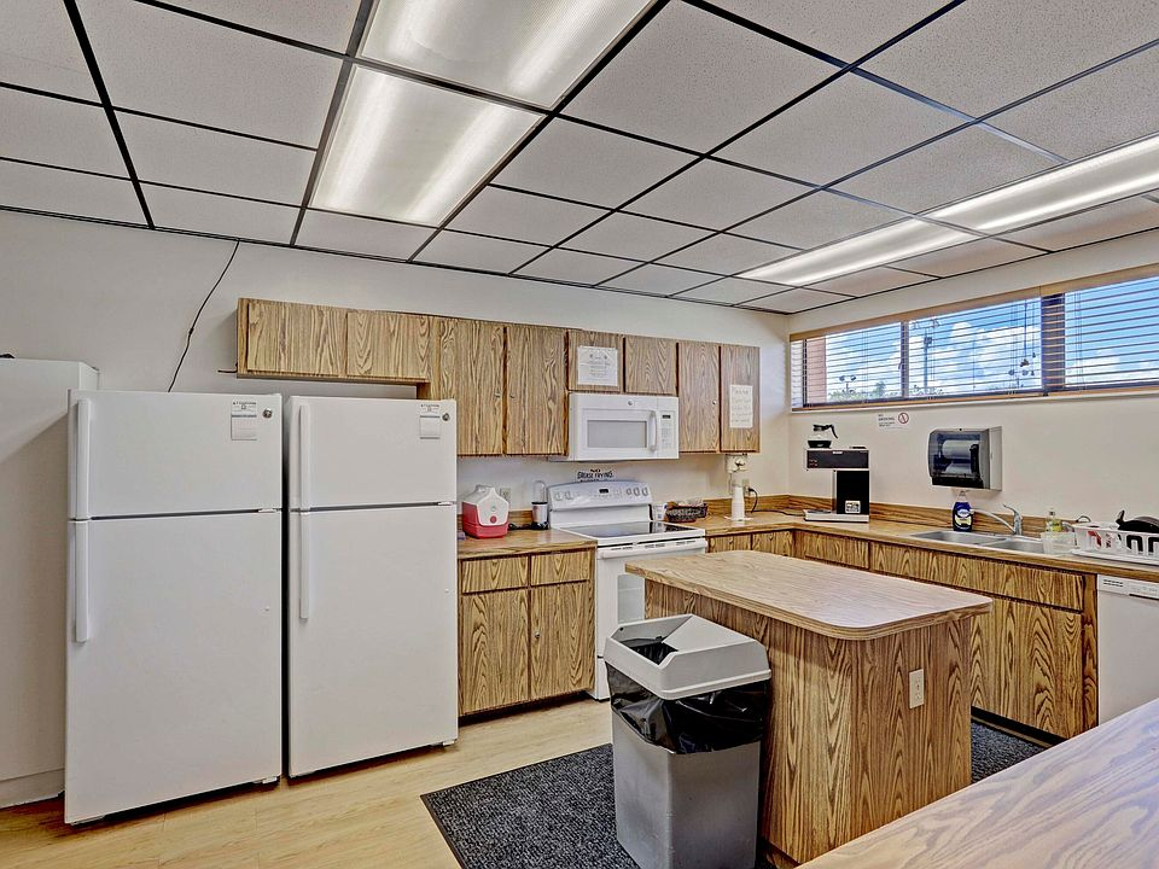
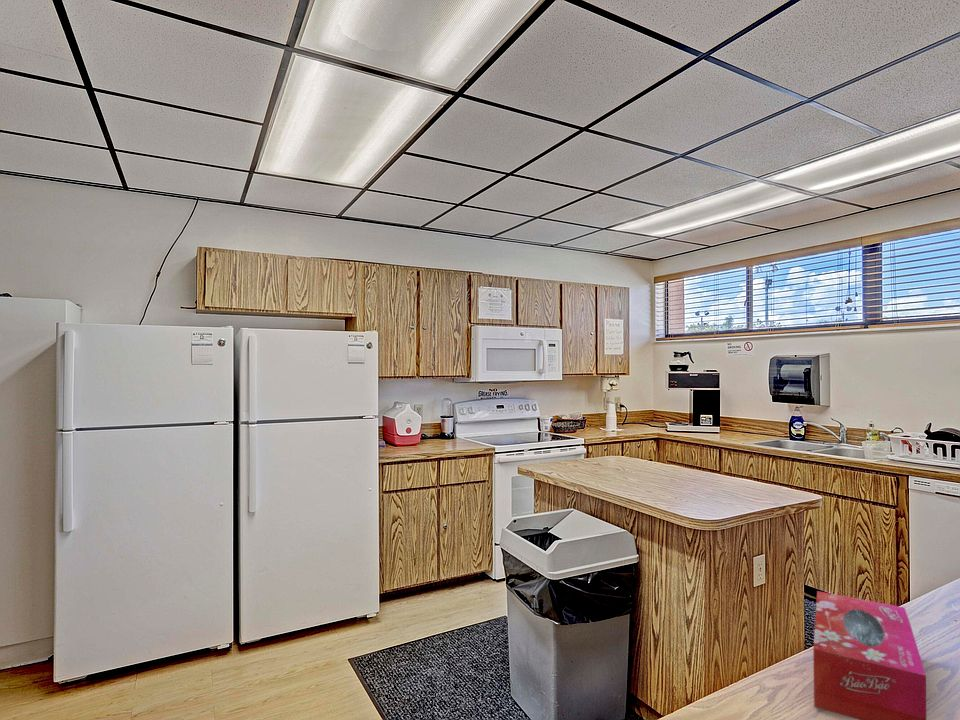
+ tissue box [813,590,927,720]
